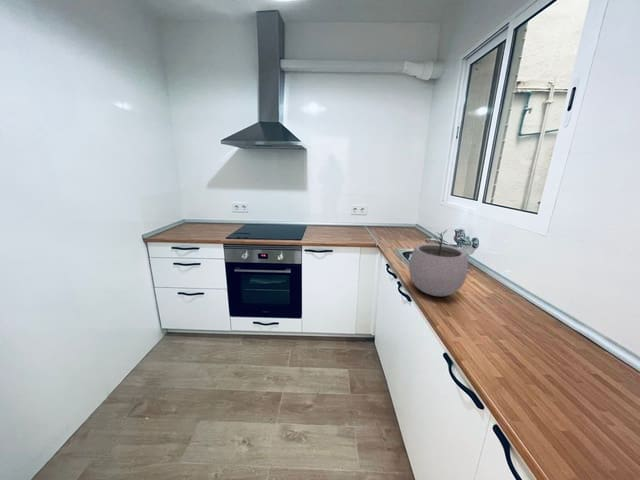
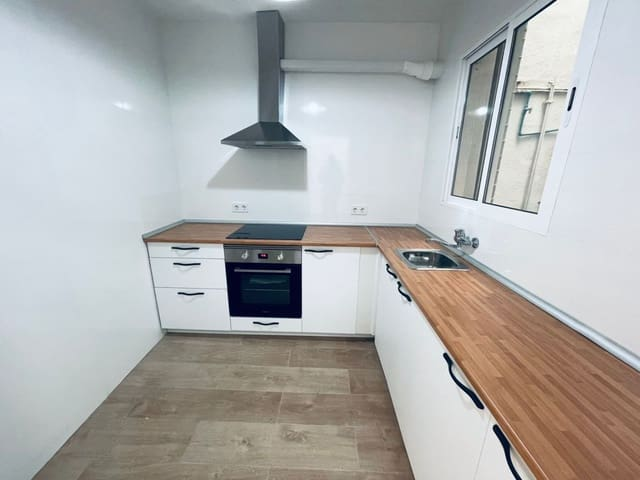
- plant pot [408,229,469,297]
